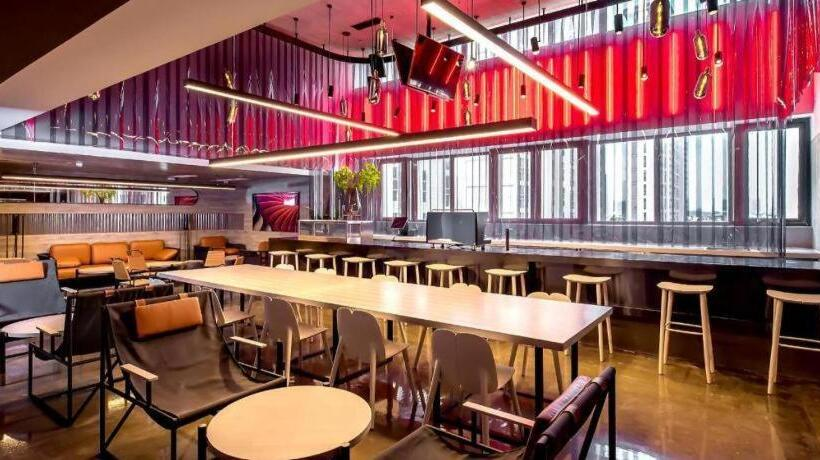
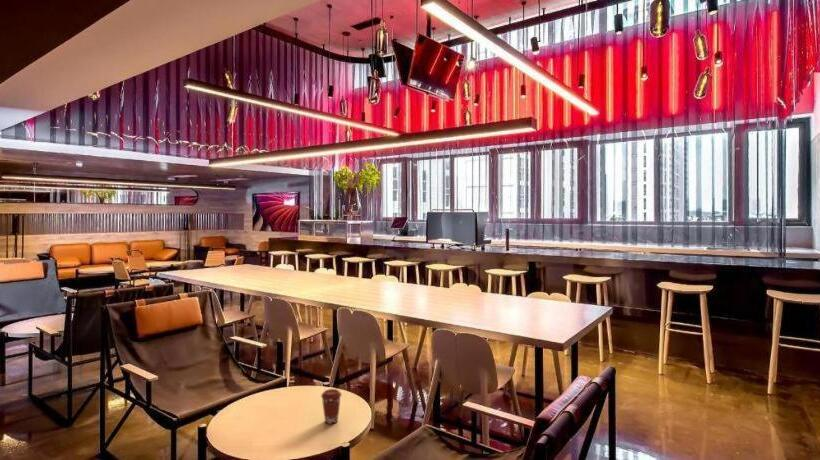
+ coffee cup [320,388,343,425]
